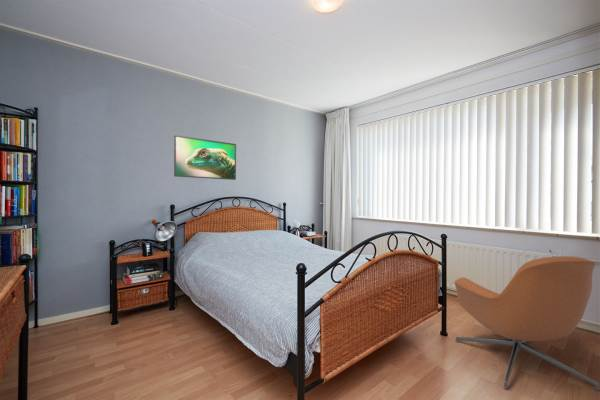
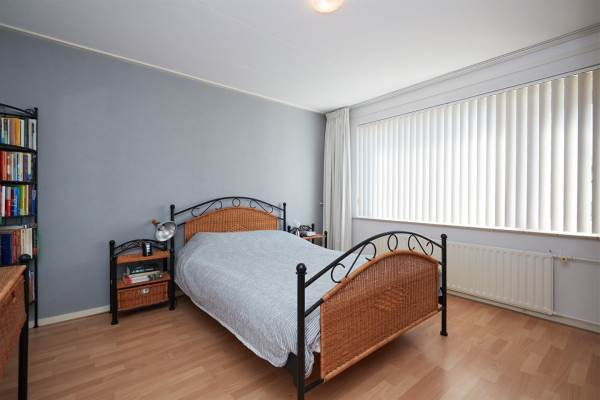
- armchair [453,255,600,391]
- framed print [173,134,237,181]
